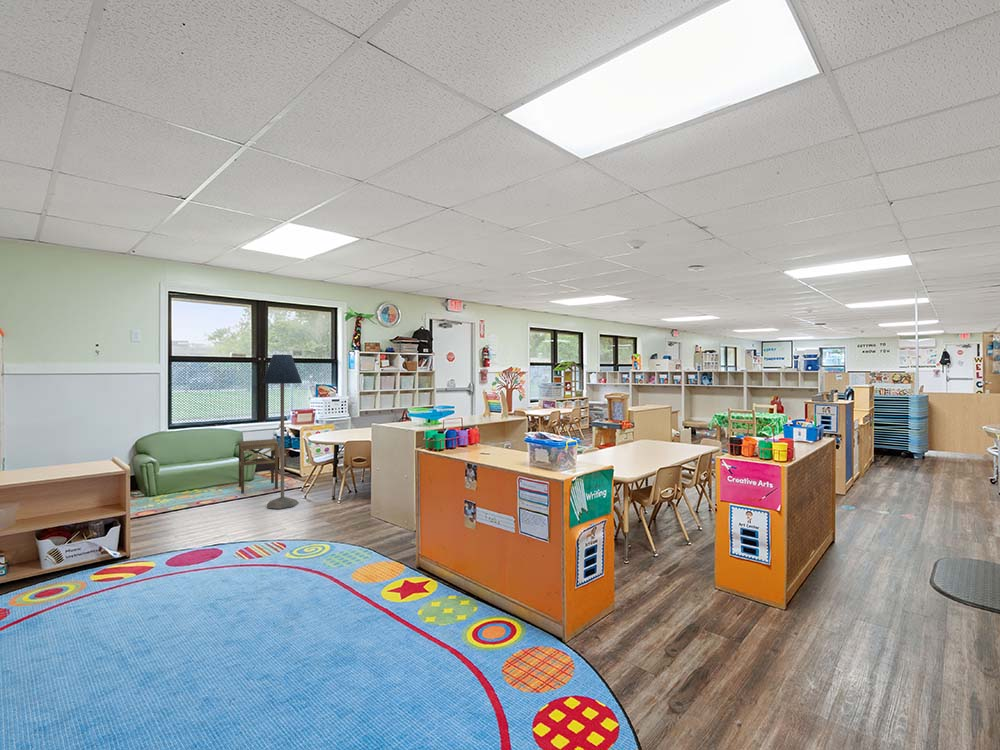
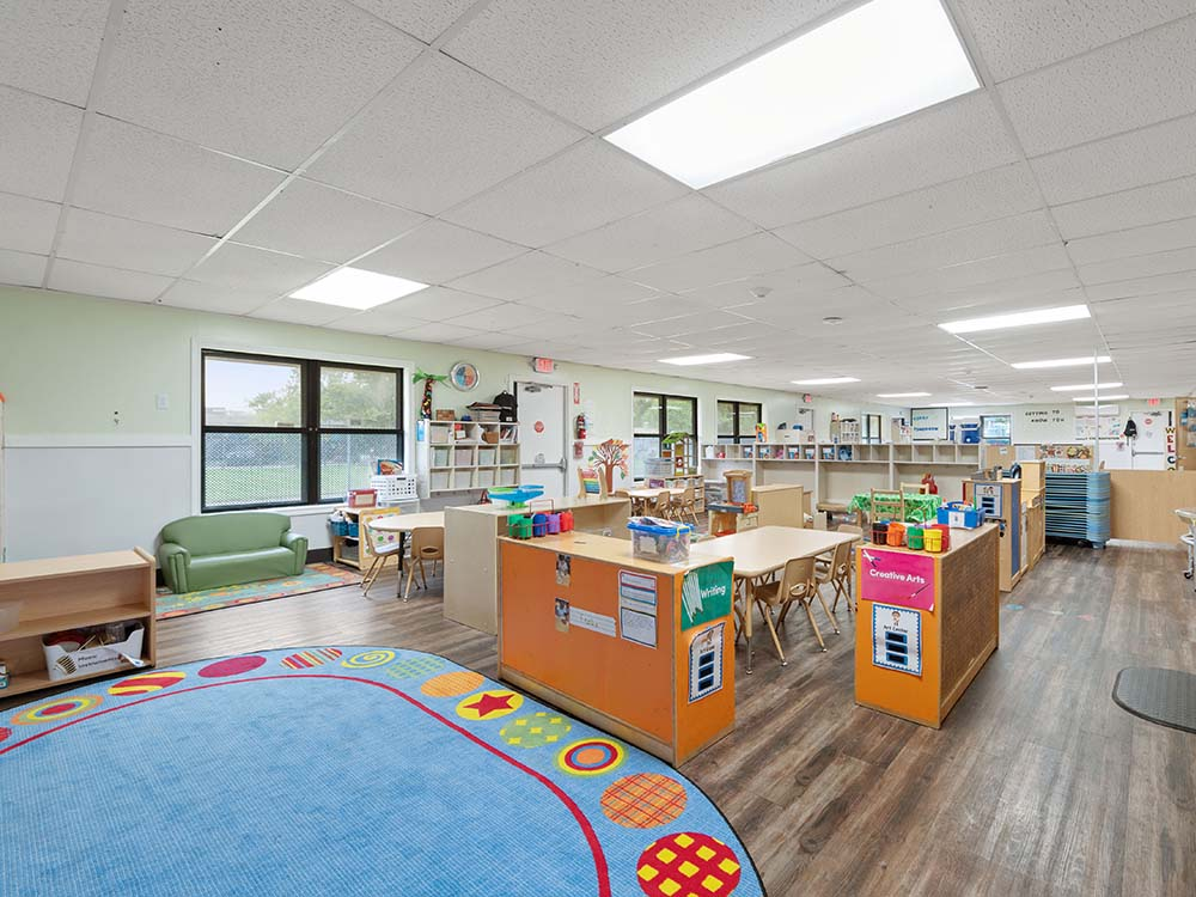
- floor lamp [261,353,303,510]
- side table [238,438,280,494]
